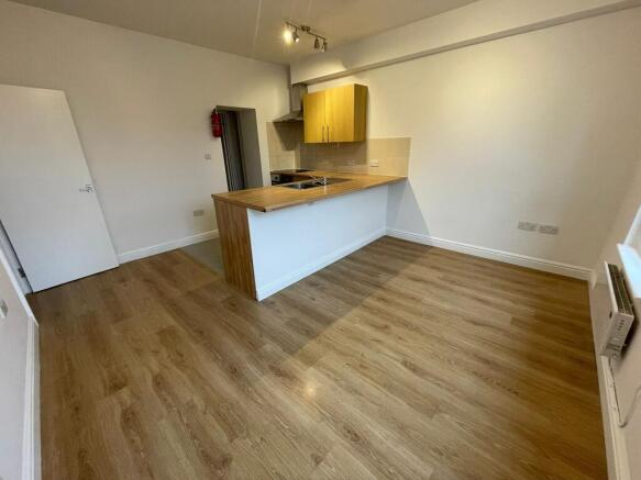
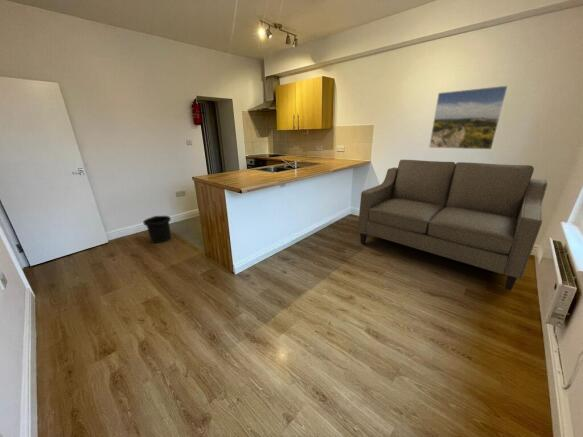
+ trash can [142,215,172,244]
+ sofa [357,159,548,291]
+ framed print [428,85,509,150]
